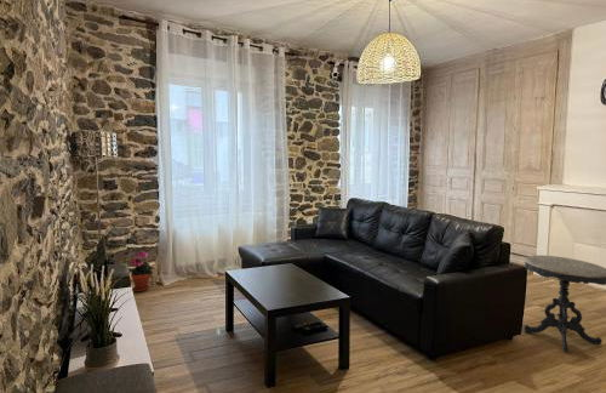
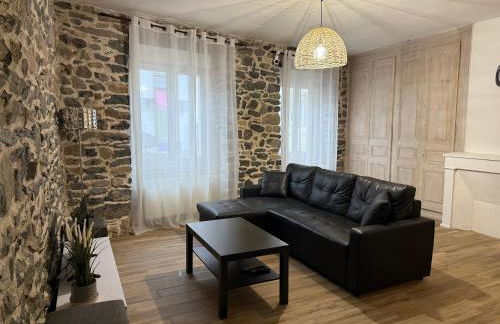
- side table [524,255,606,353]
- potted plant [127,250,154,292]
